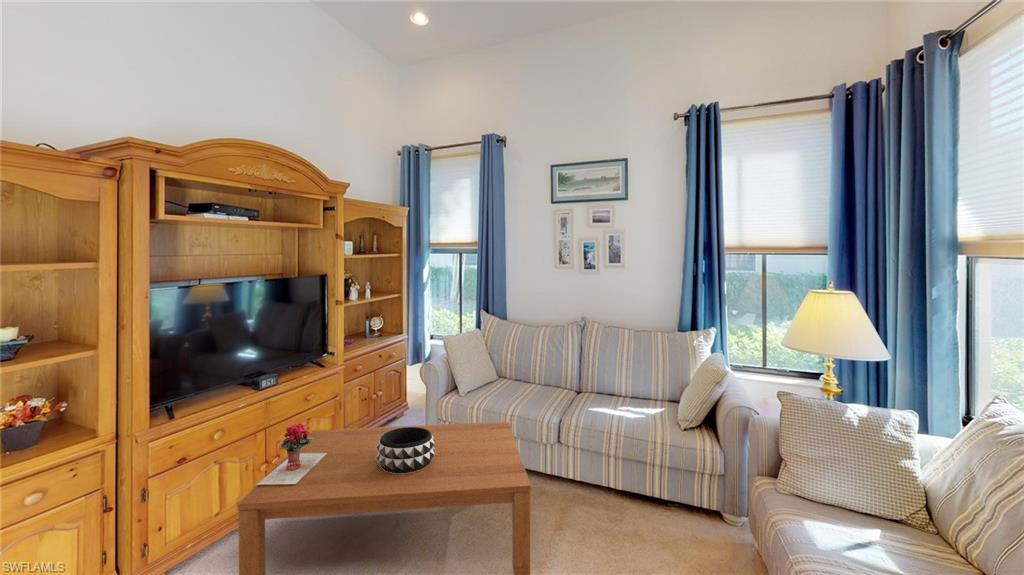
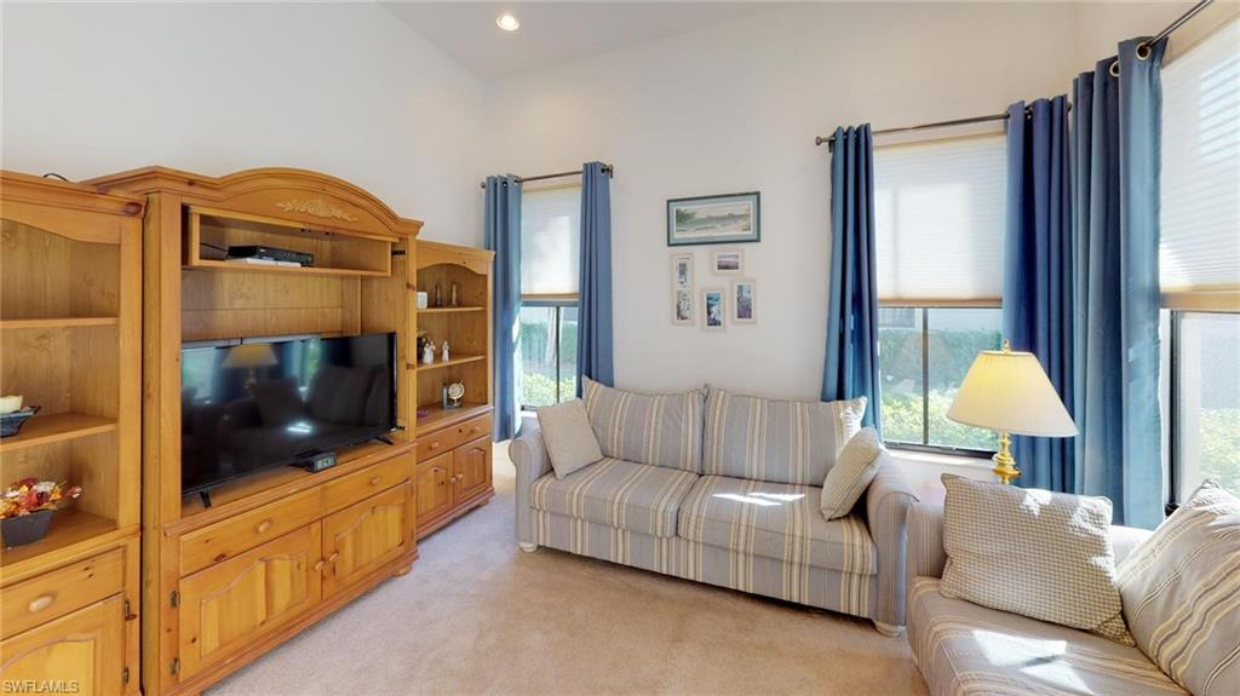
- coffee table [237,421,532,575]
- potted flower [255,422,327,486]
- decorative bowl [376,427,435,473]
